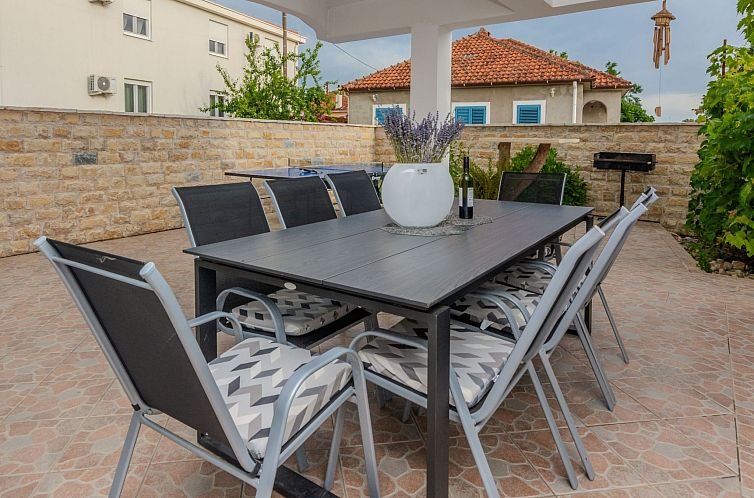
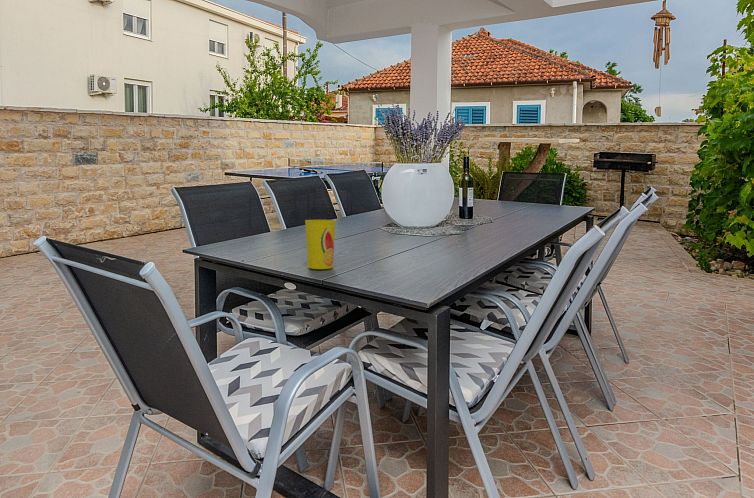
+ cup [304,219,337,270]
